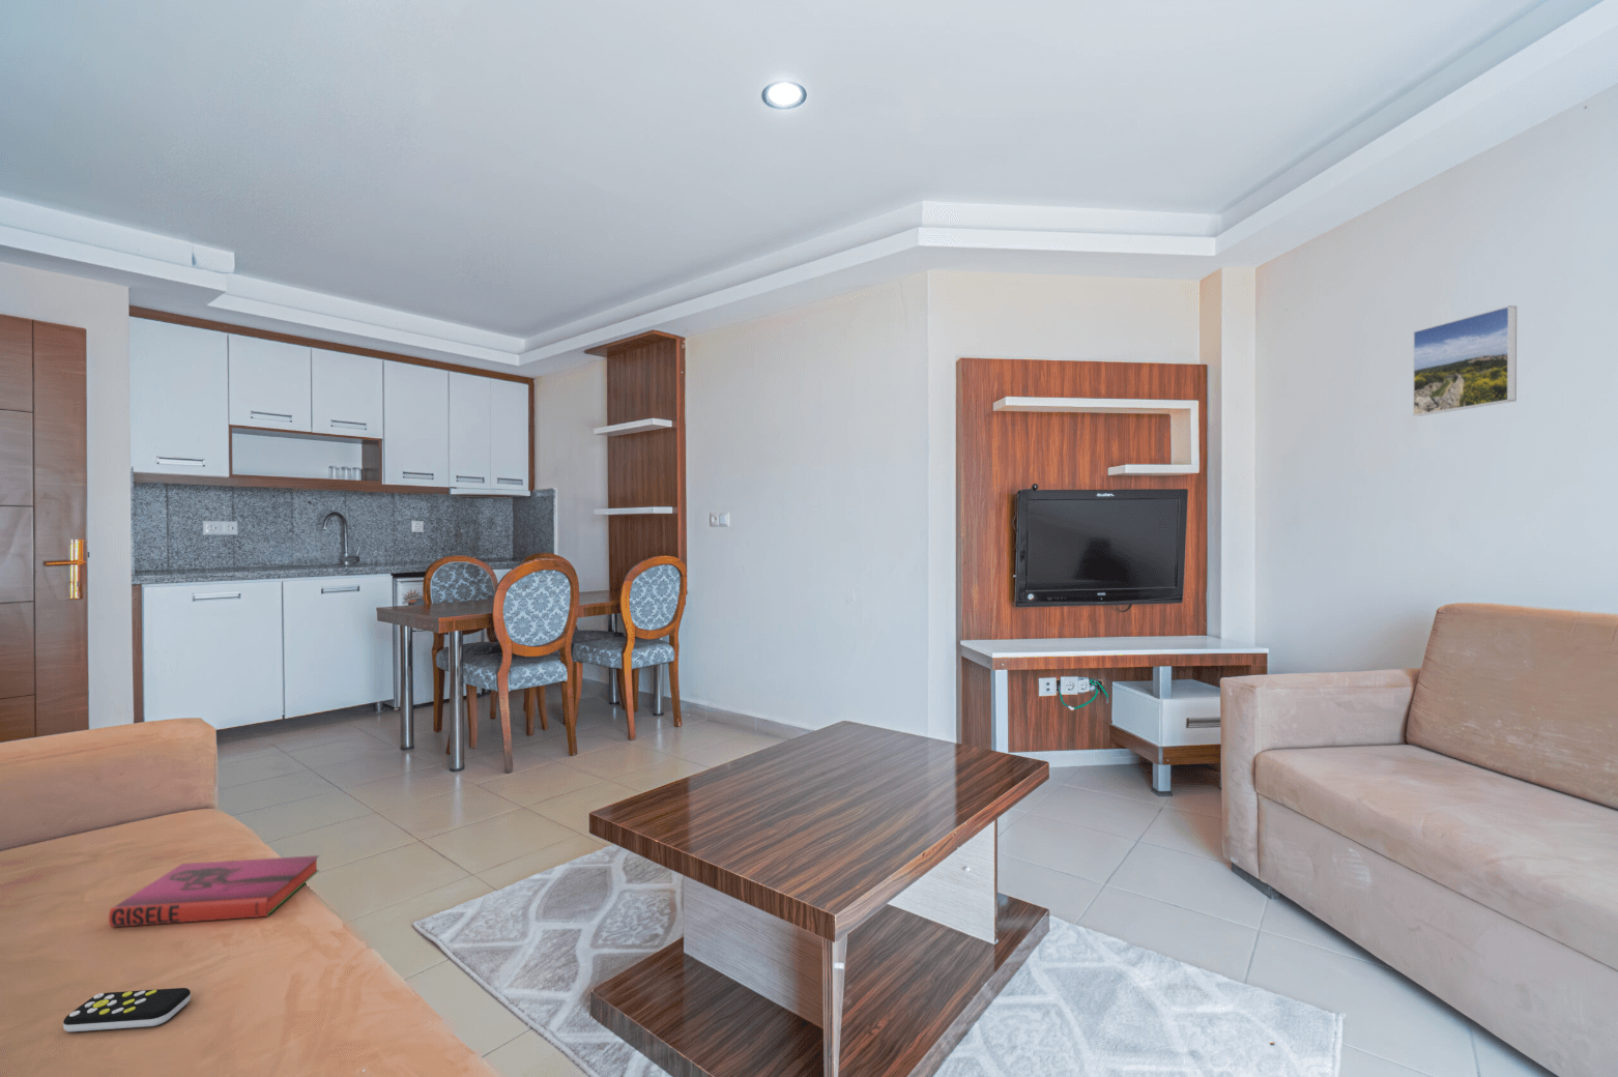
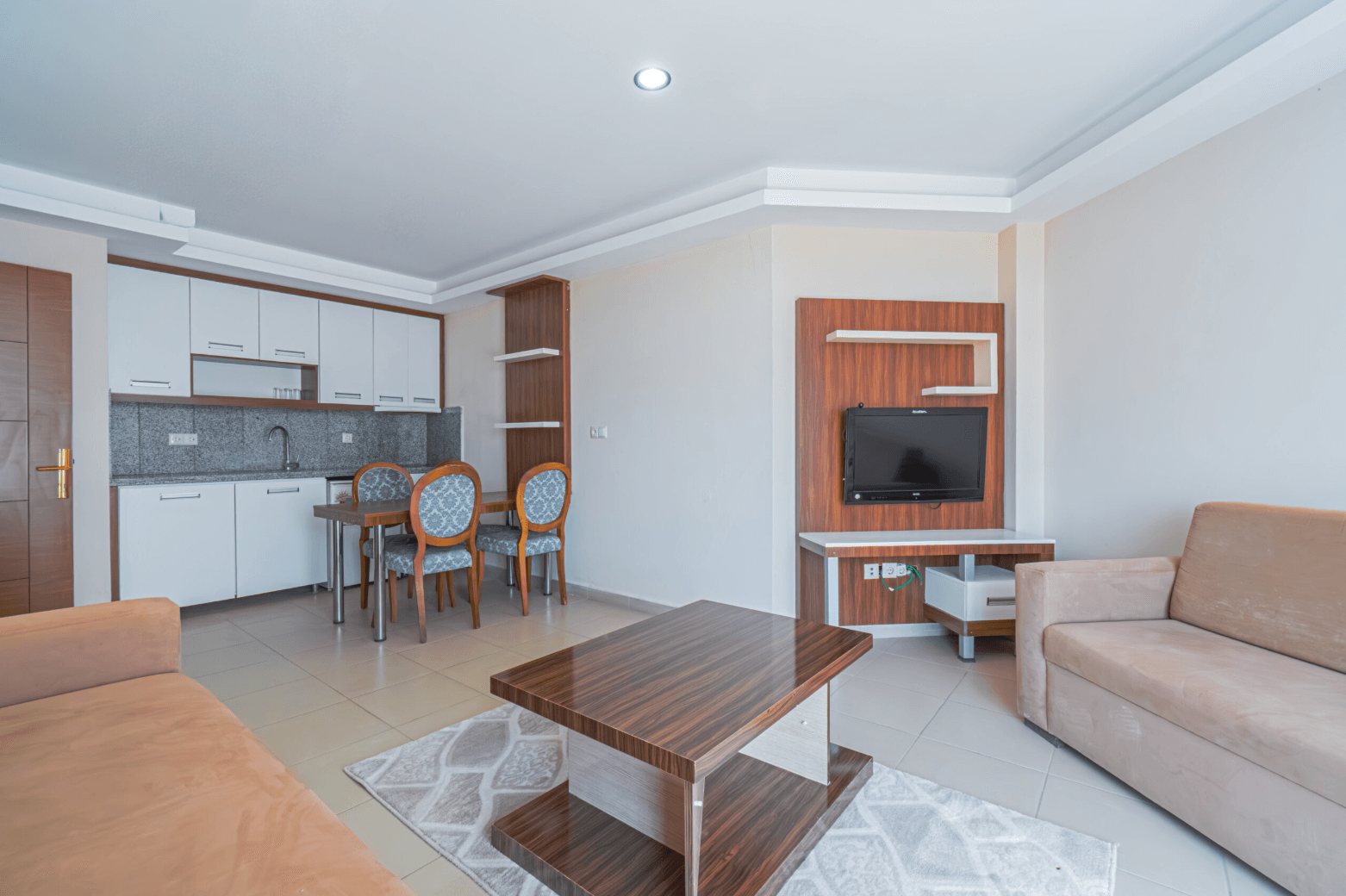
- hardback book [108,855,320,928]
- remote control [63,987,191,1033]
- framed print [1412,304,1517,417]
